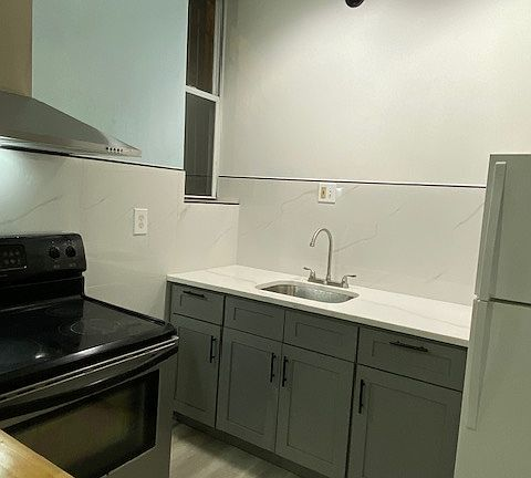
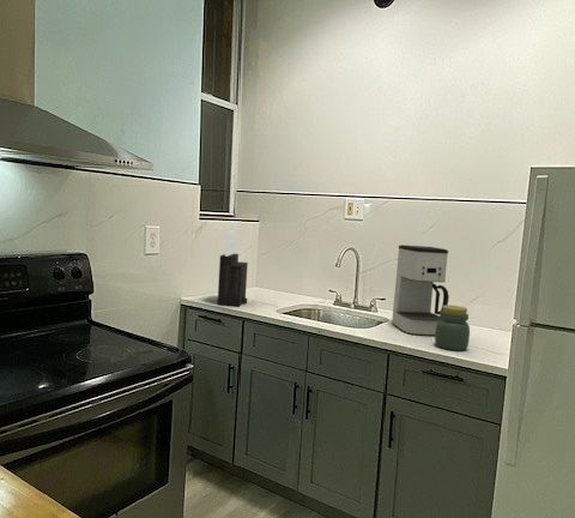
+ coffee maker [391,245,450,337]
+ knife block [217,229,249,307]
+ jar [434,305,471,351]
